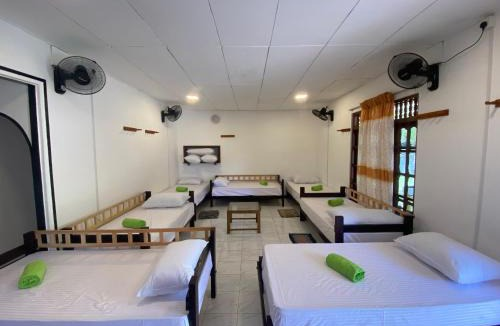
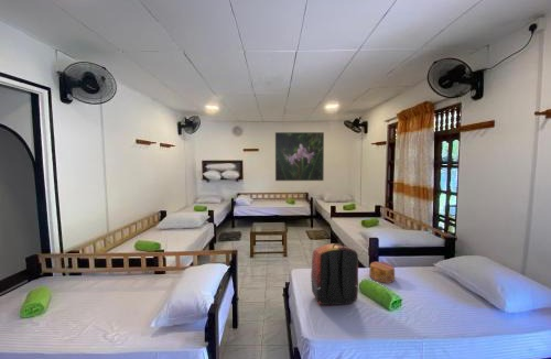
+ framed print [274,131,325,182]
+ hat [368,261,396,284]
+ backpack [310,242,359,306]
